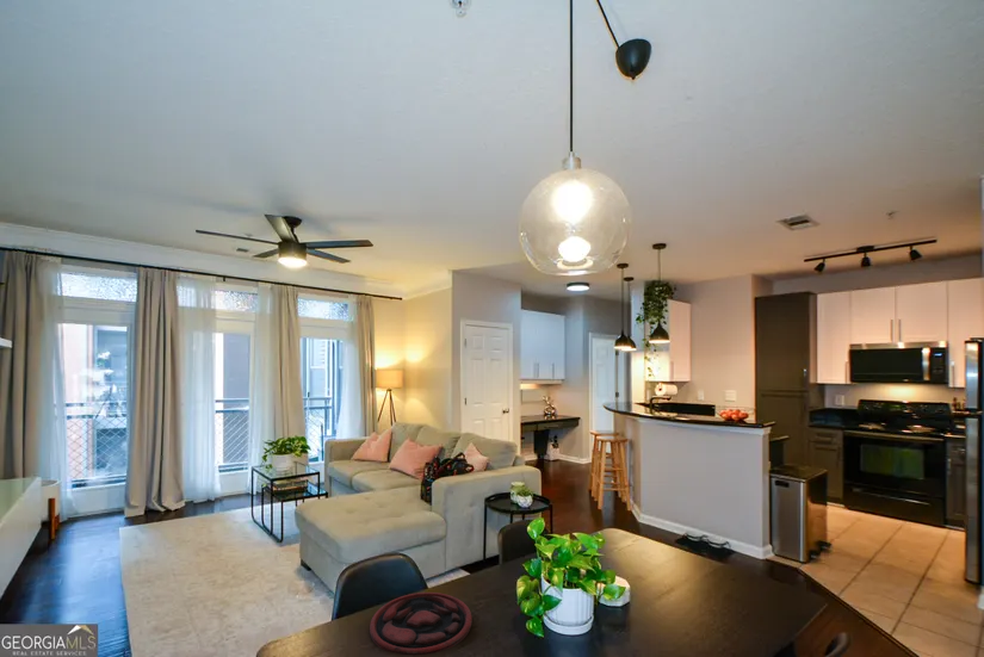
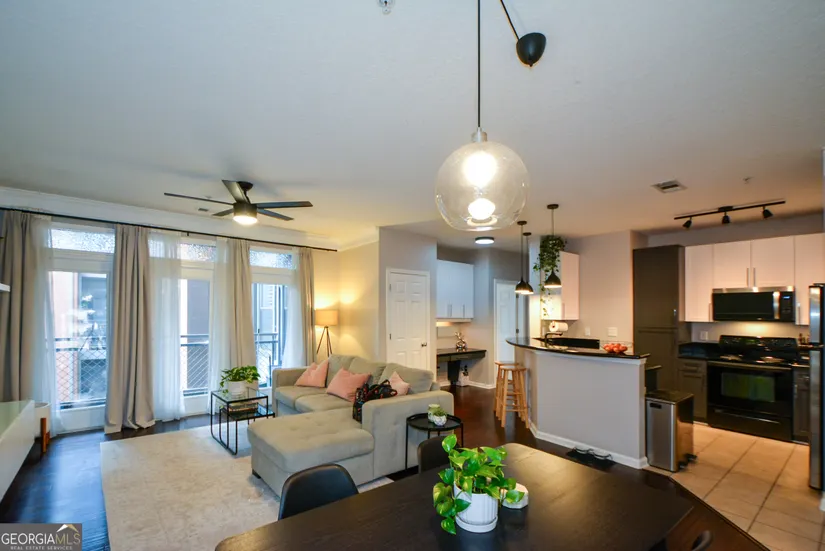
- plate [369,591,472,656]
